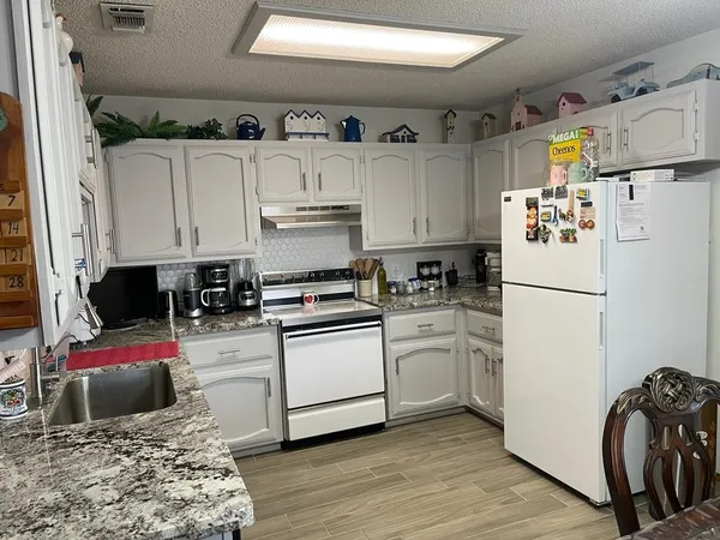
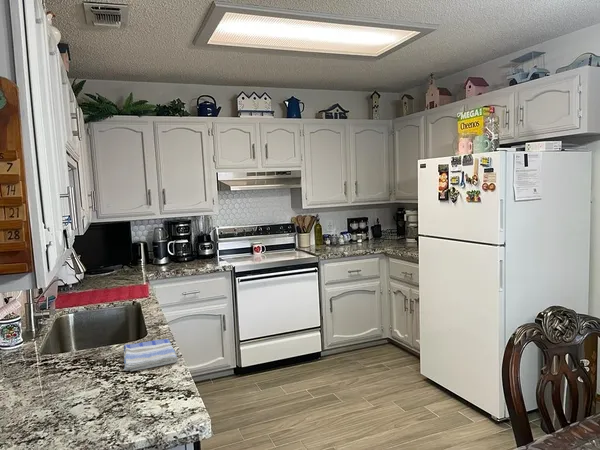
+ dish towel [123,338,178,372]
